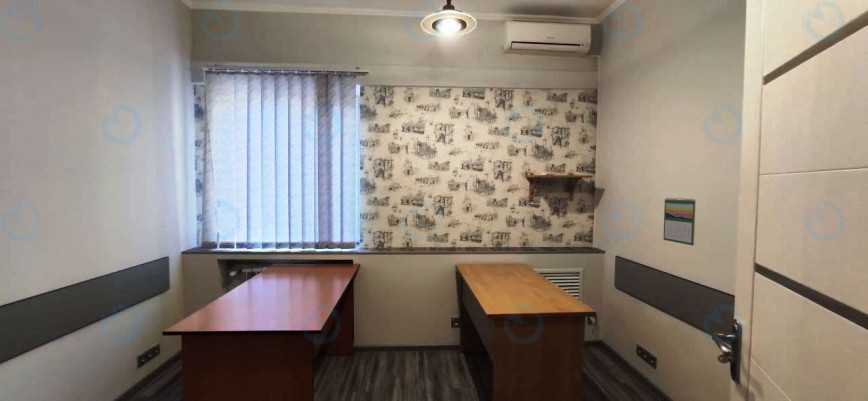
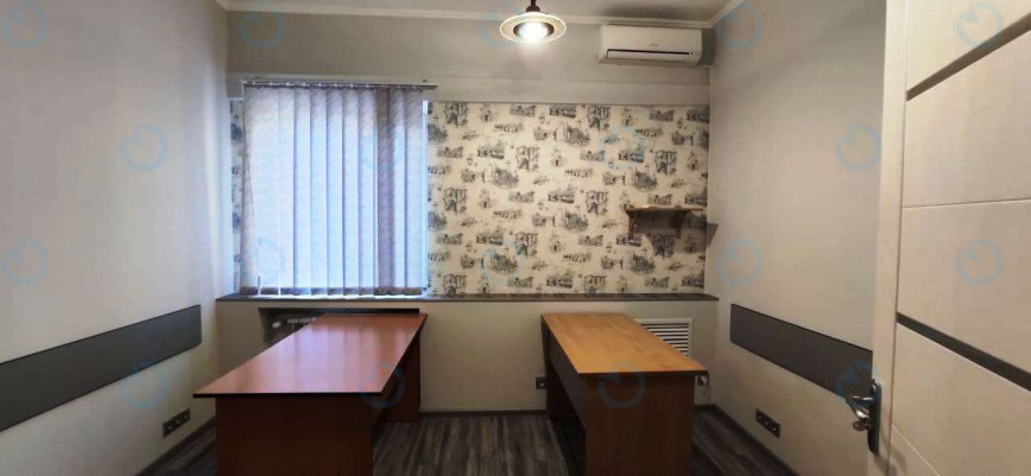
- calendar [662,197,697,247]
